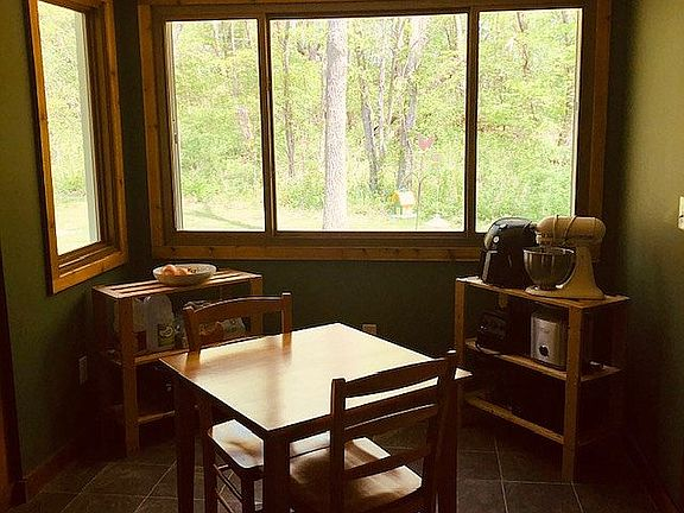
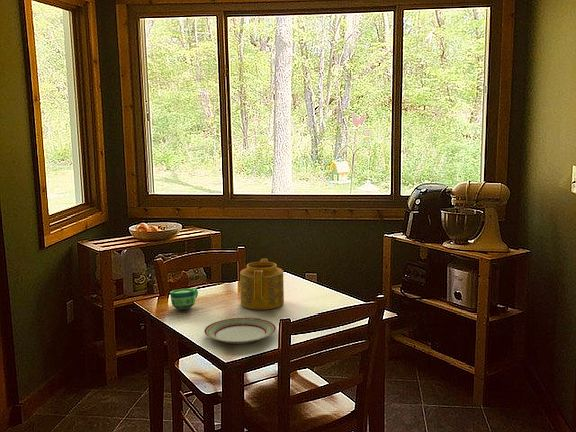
+ teapot [239,258,285,310]
+ plate [203,317,277,345]
+ cup [169,287,199,310]
